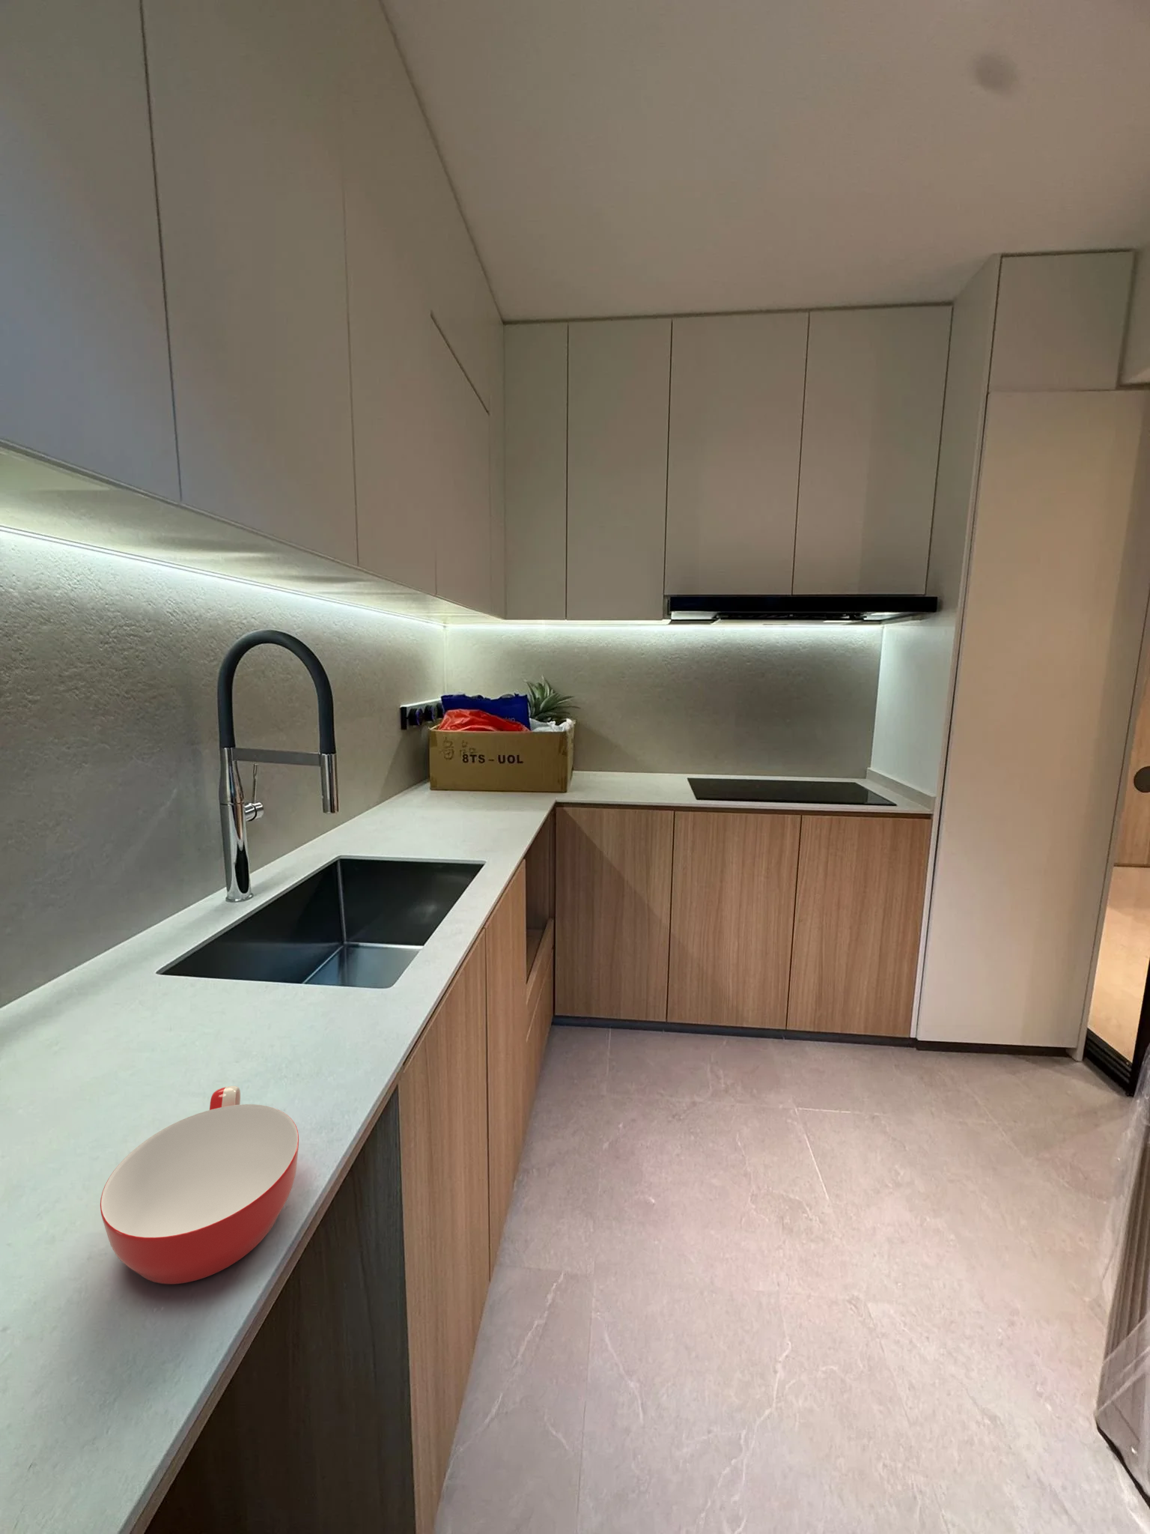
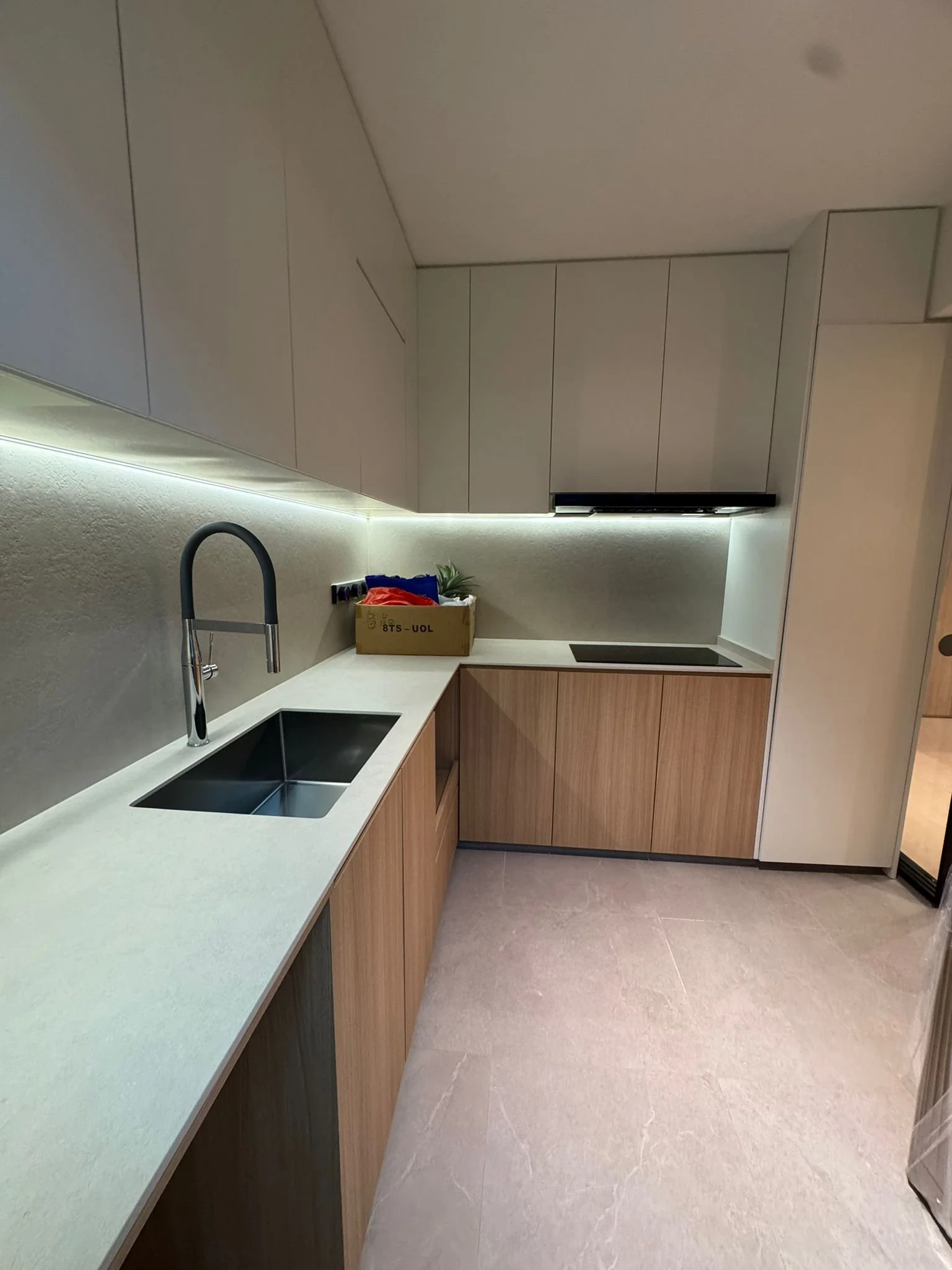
- bowl [99,1086,300,1285]
